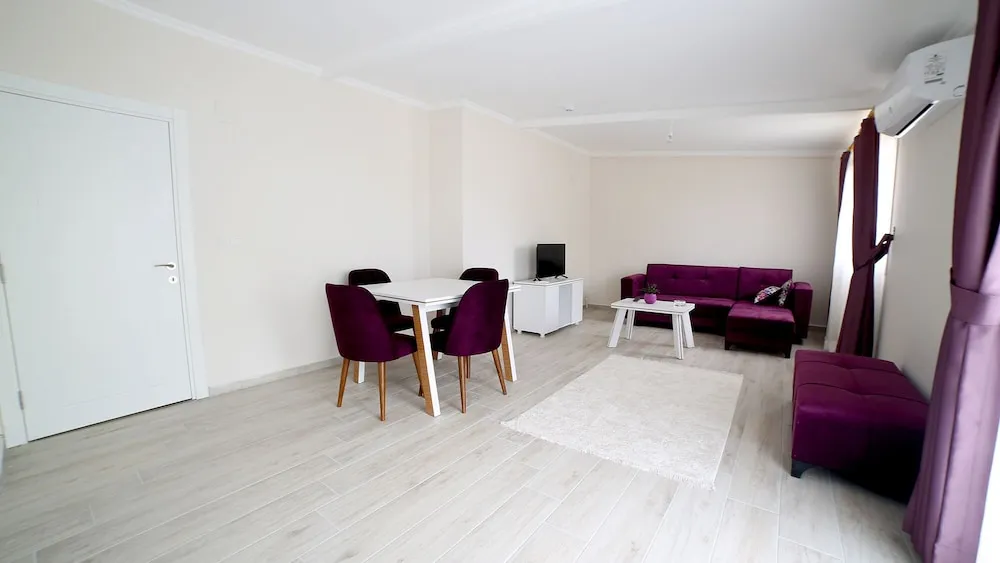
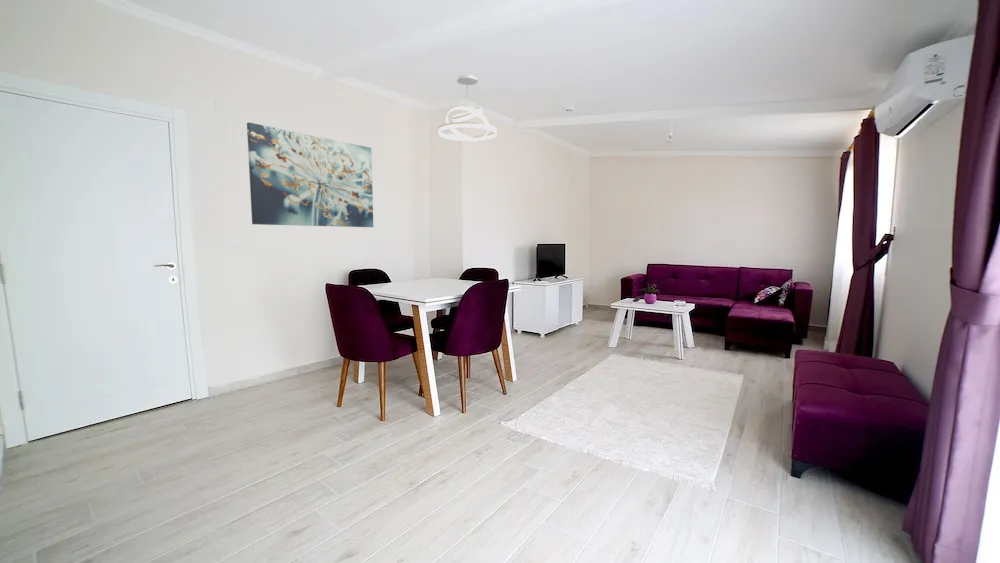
+ wall art [246,121,374,228]
+ pendant light [437,74,498,142]
